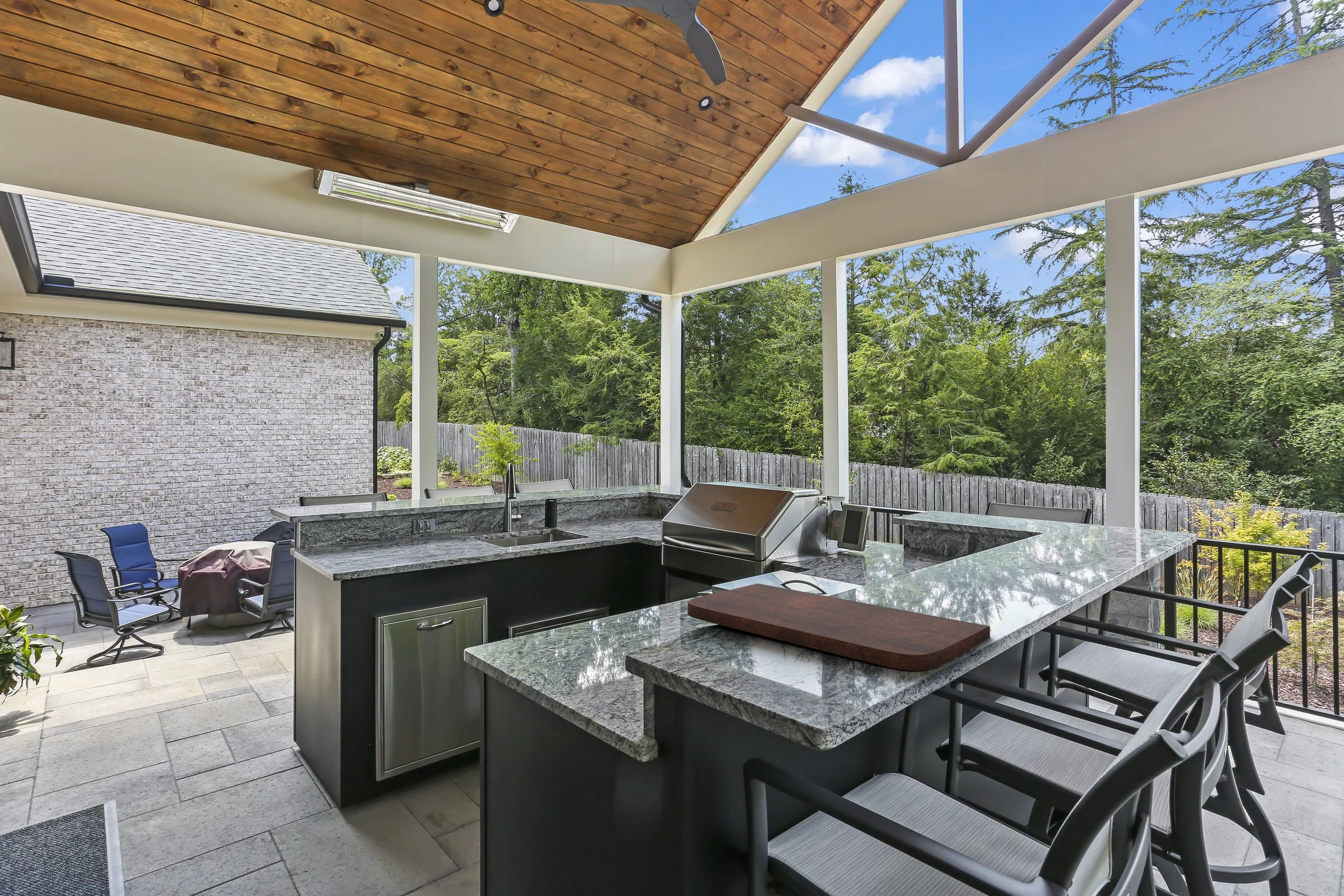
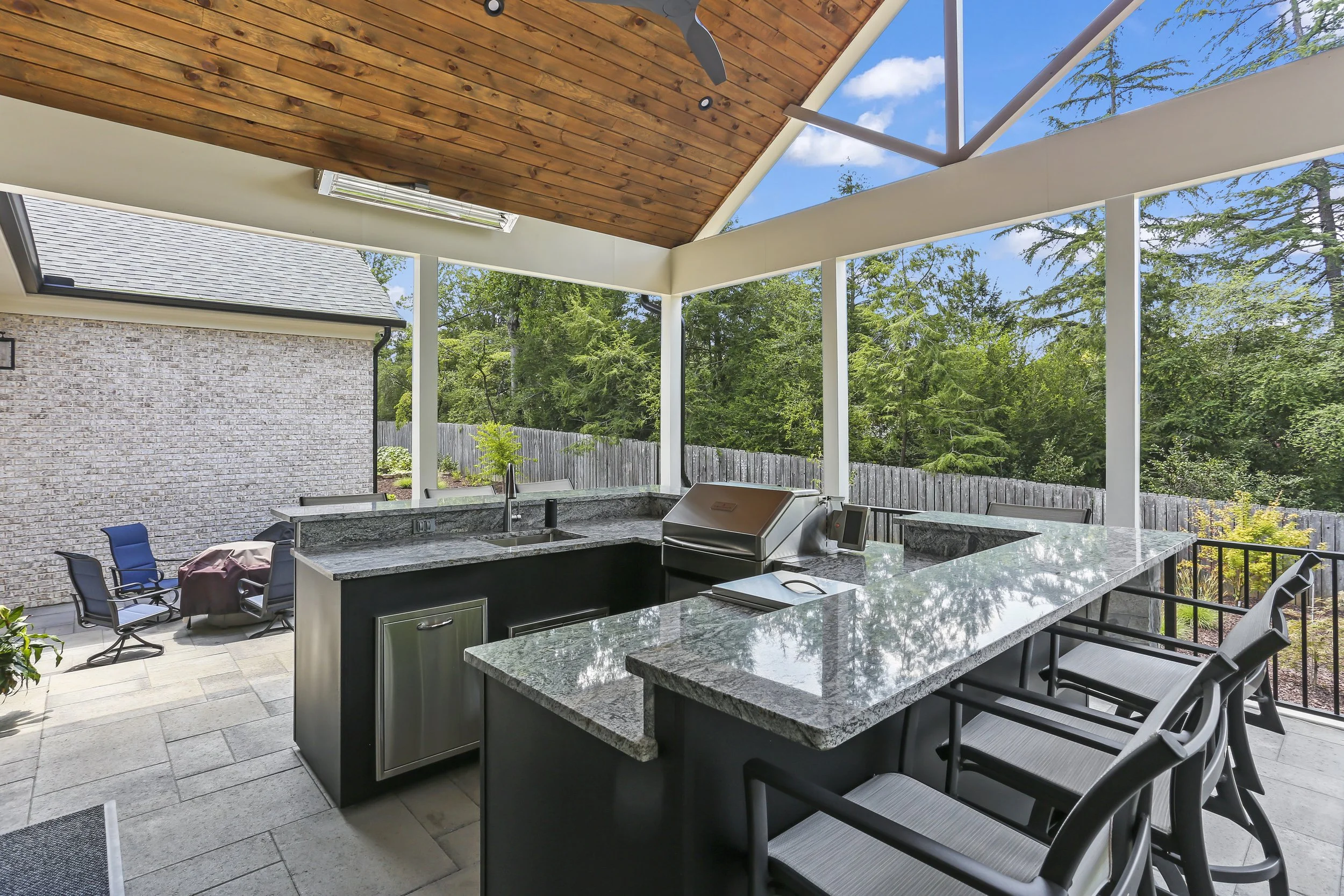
- cutting board [687,583,991,671]
